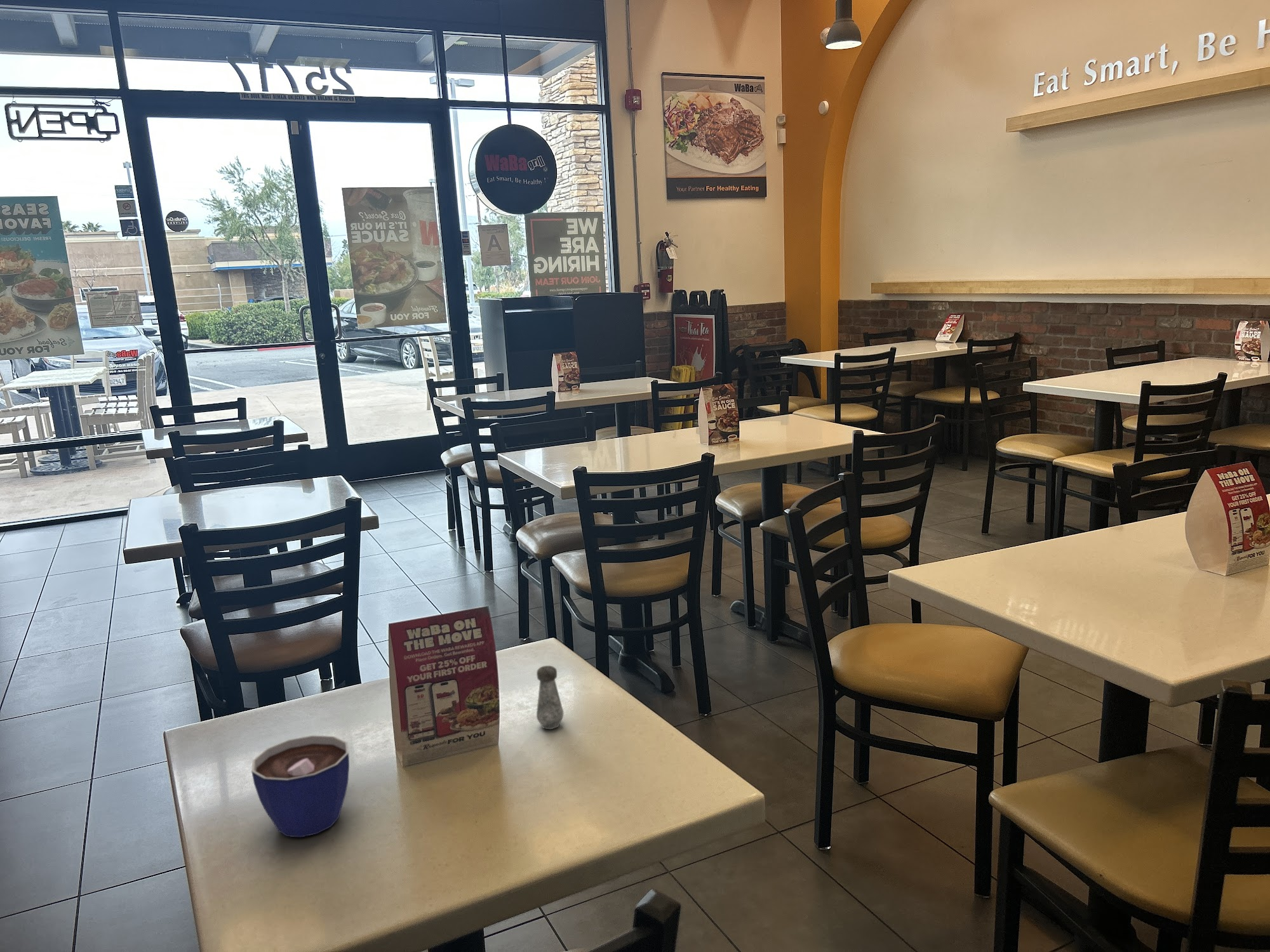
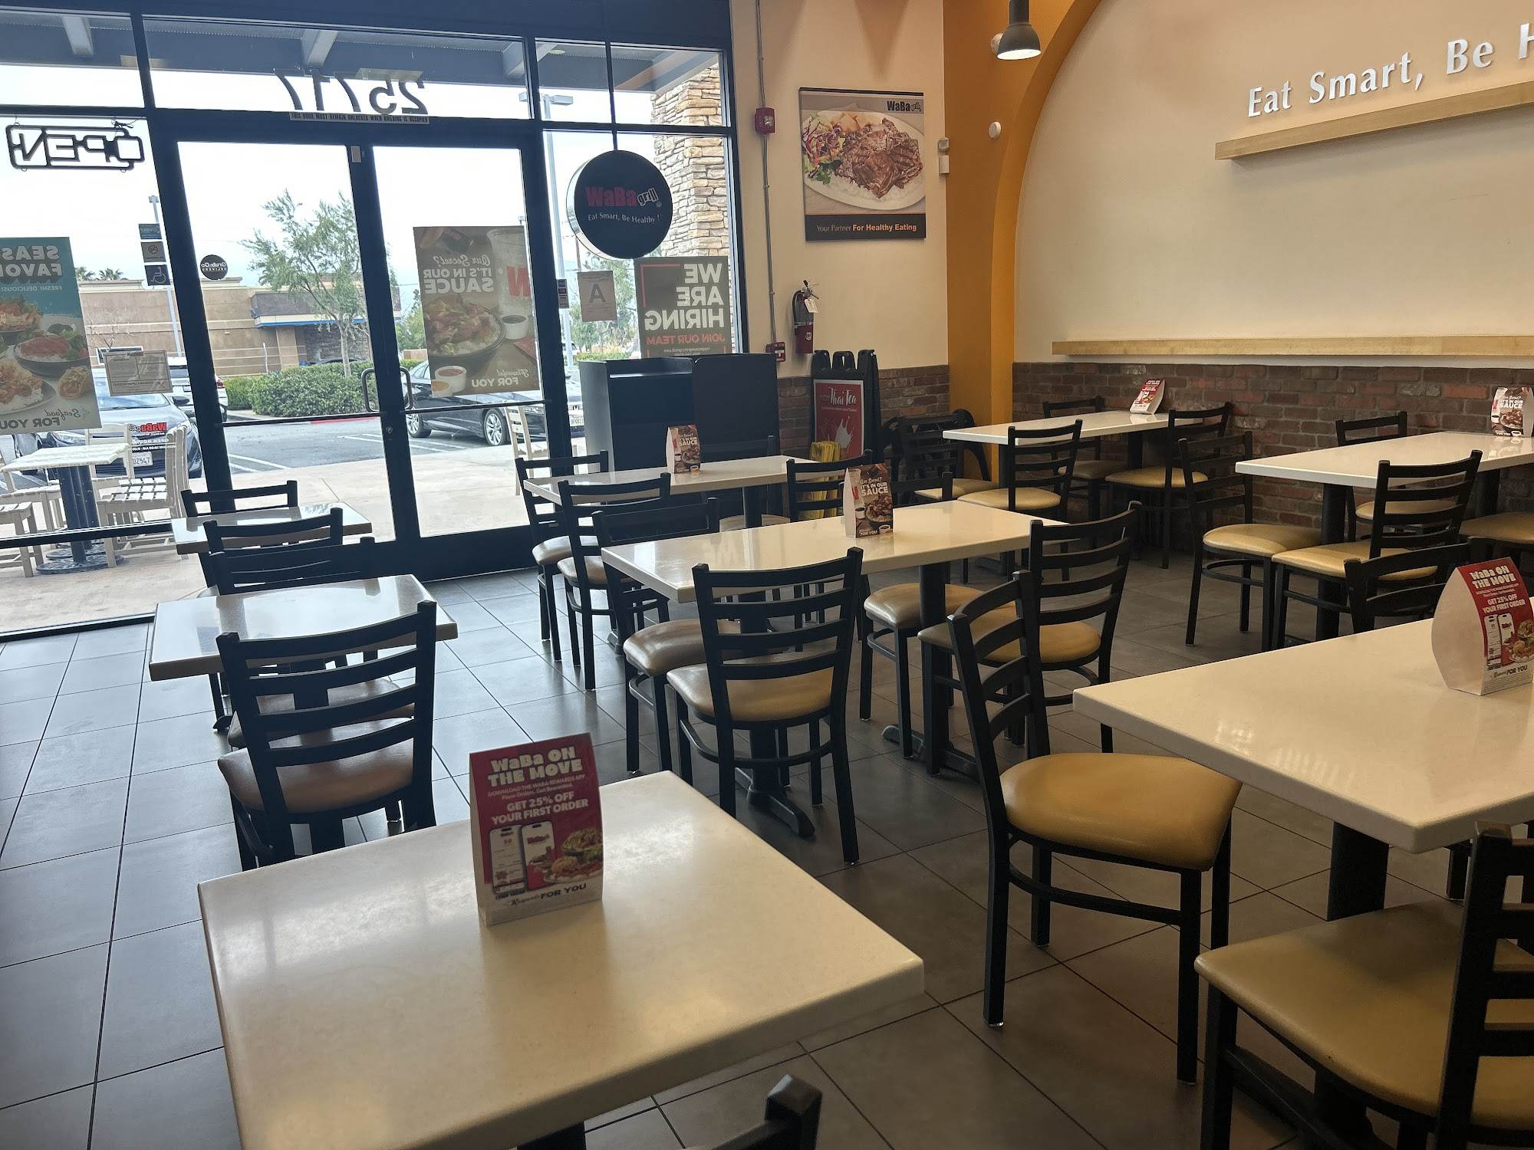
- cup [251,735,350,838]
- salt shaker [536,665,564,730]
